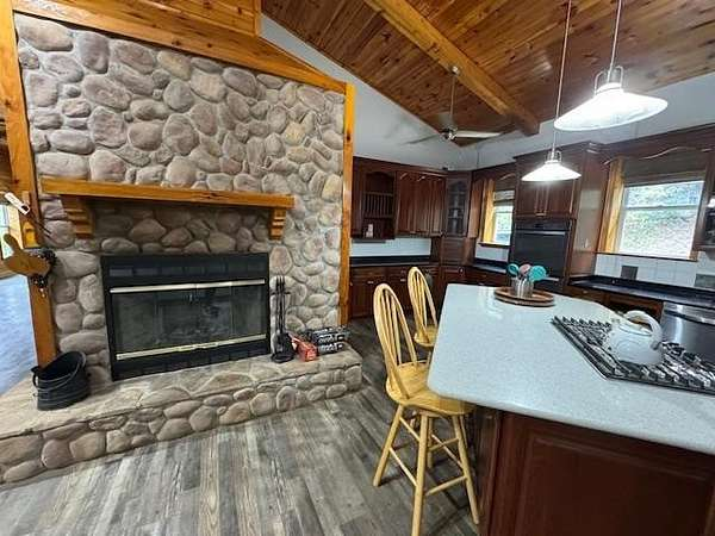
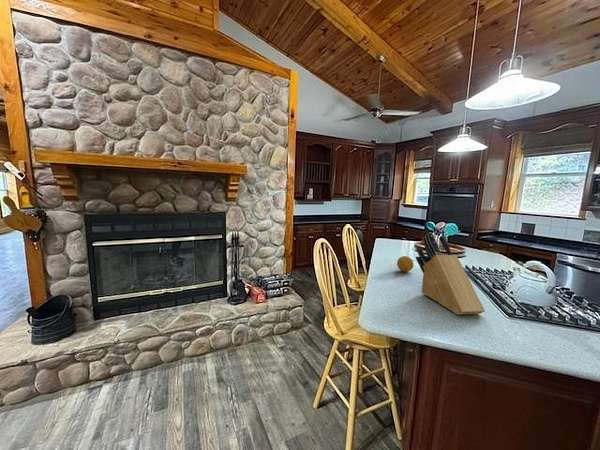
+ fruit [396,255,415,273]
+ knife block [415,231,486,316]
